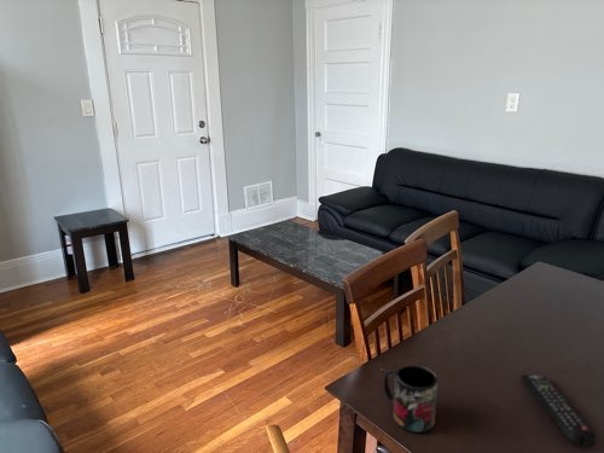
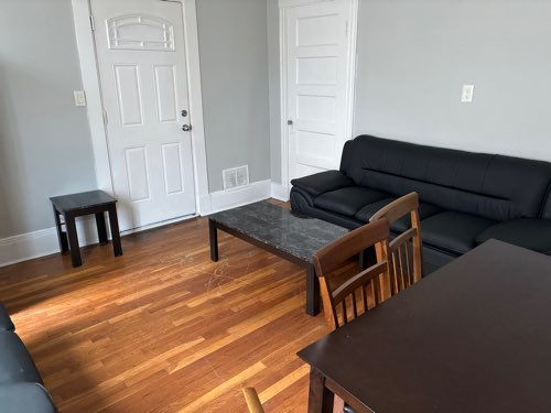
- remote control [519,373,597,449]
- mug [383,364,439,434]
